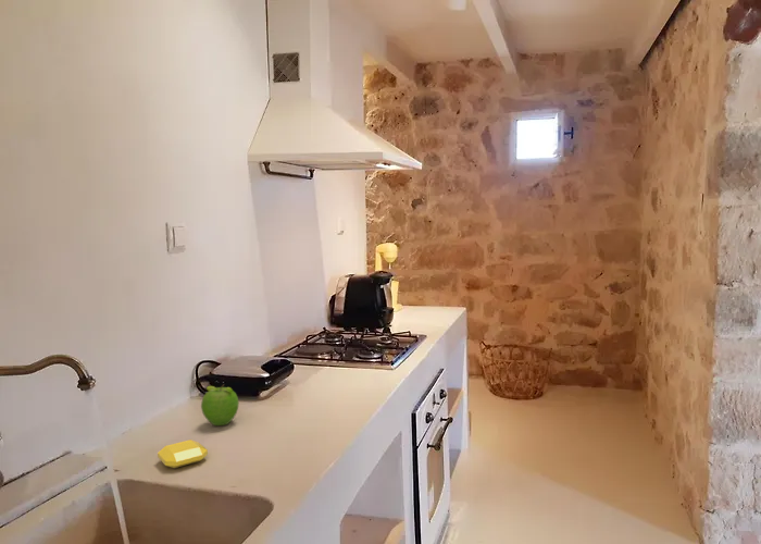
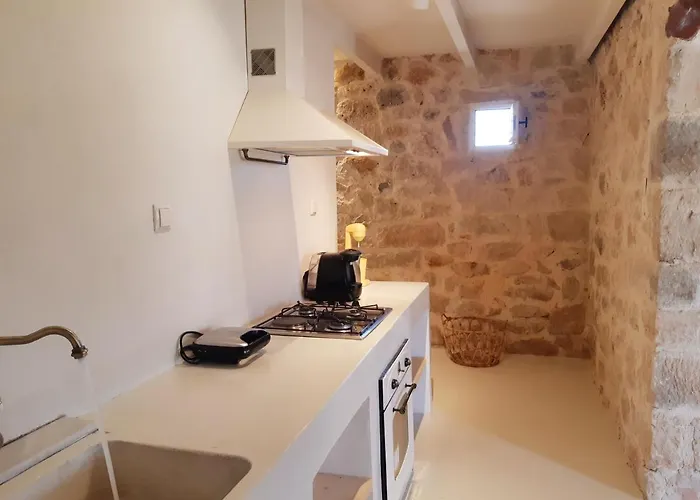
- fruit [200,383,240,426]
- soap bar [157,438,209,469]
